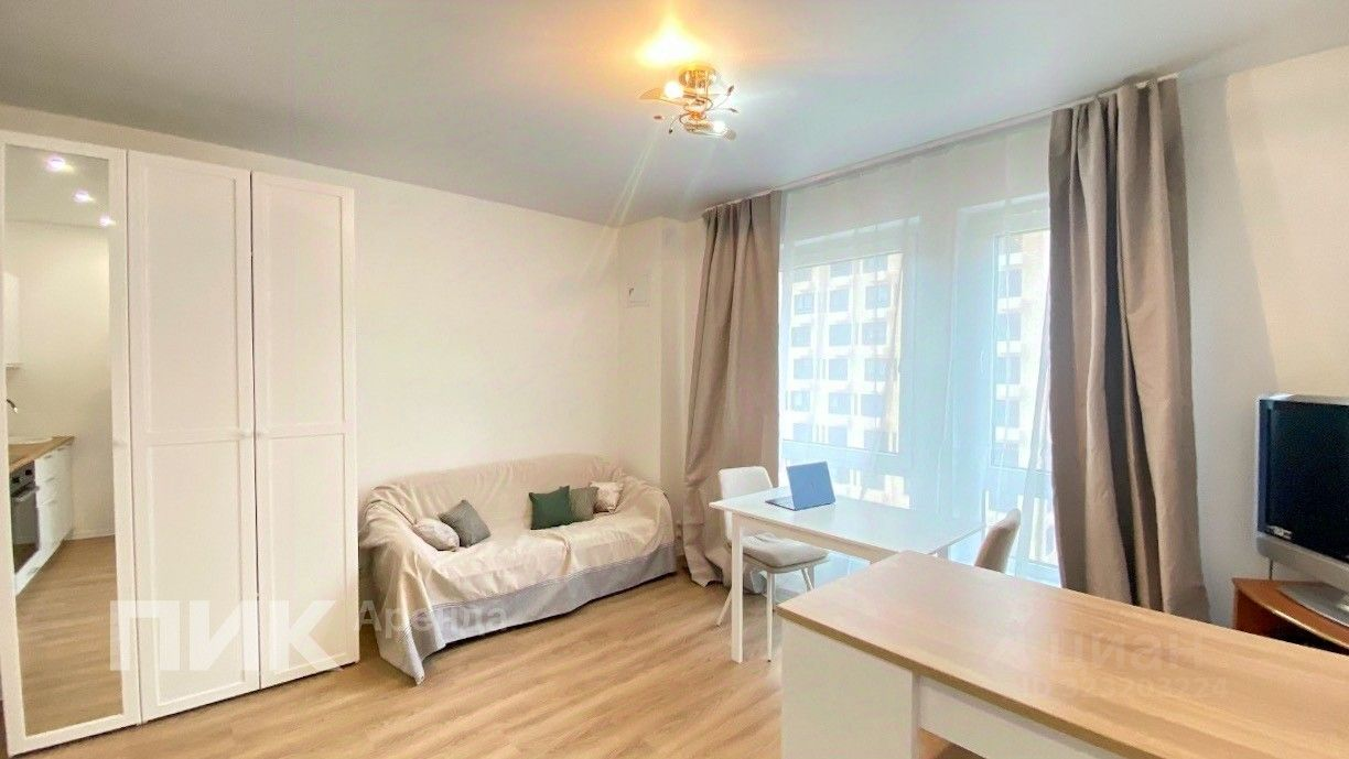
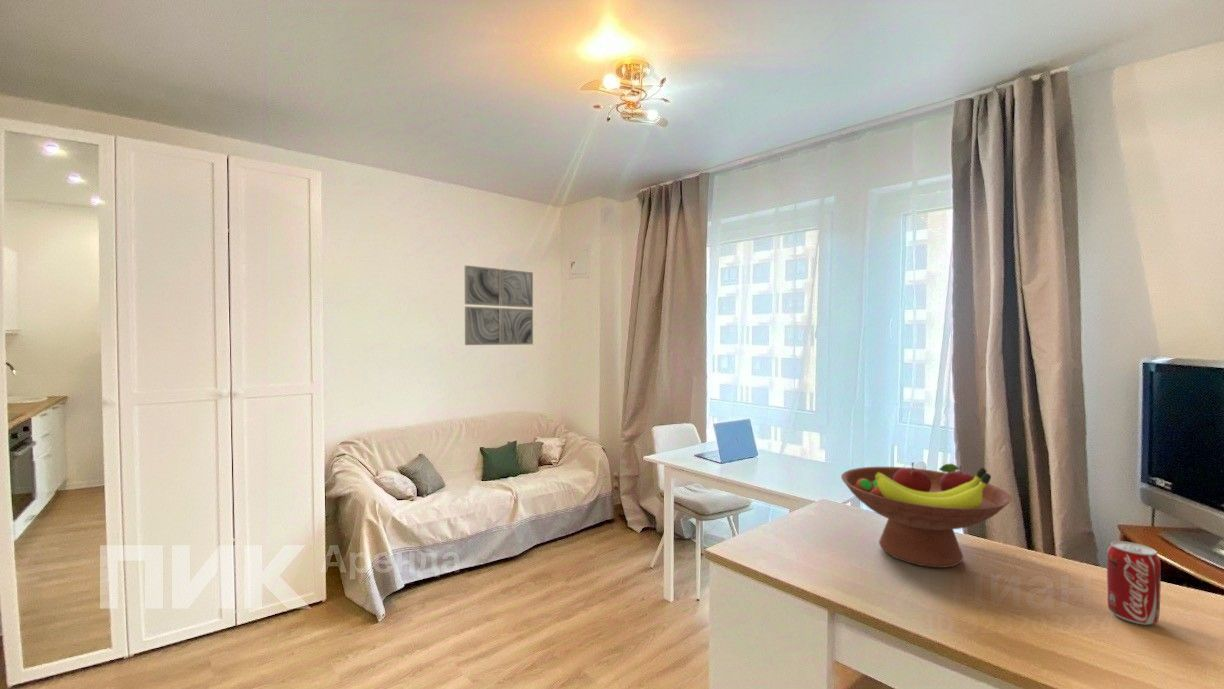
+ wall art [464,264,534,346]
+ fruit bowl [840,461,1013,569]
+ beverage can [1106,540,1162,626]
